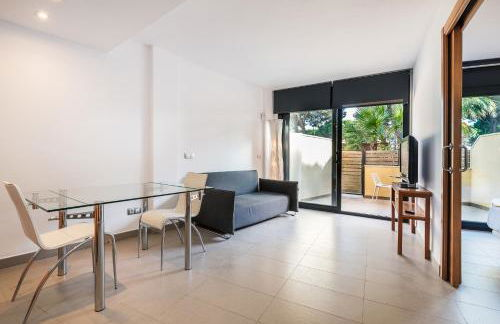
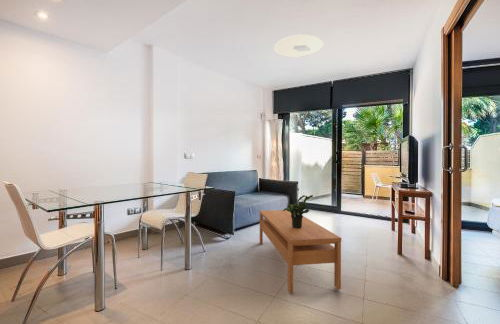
+ potted plant [282,194,314,228]
+ ceiling light [273,33,324,58]
+ coffee table [259,209,342,294]
